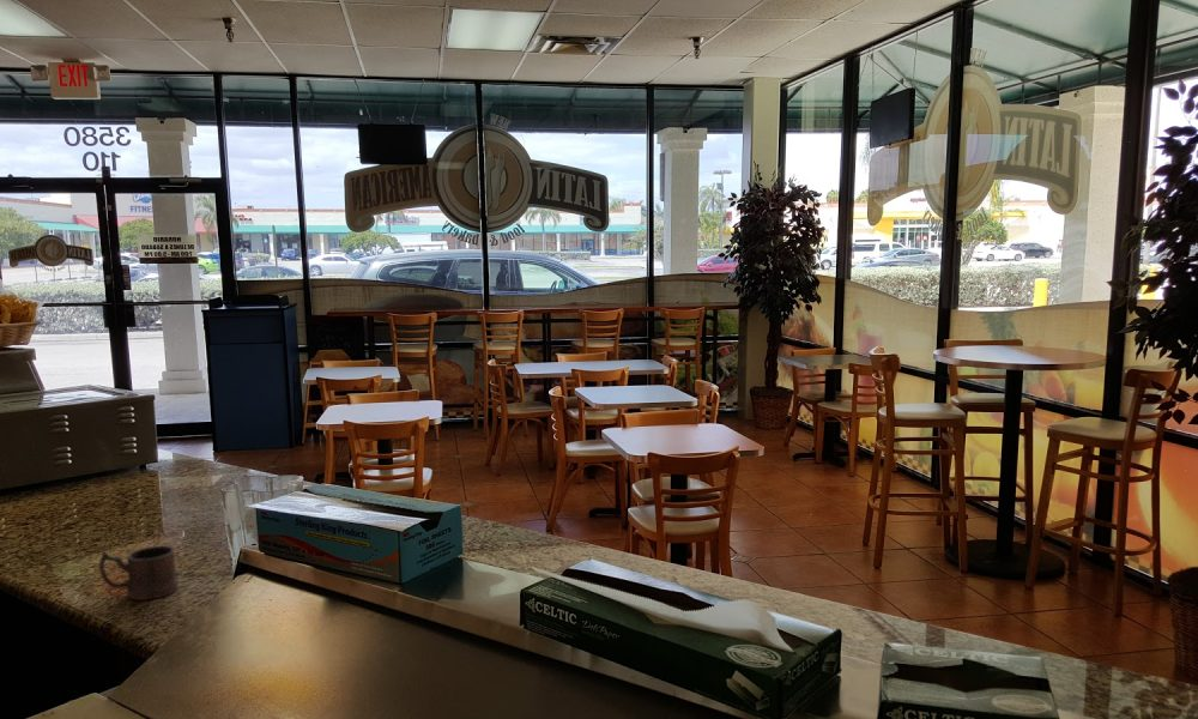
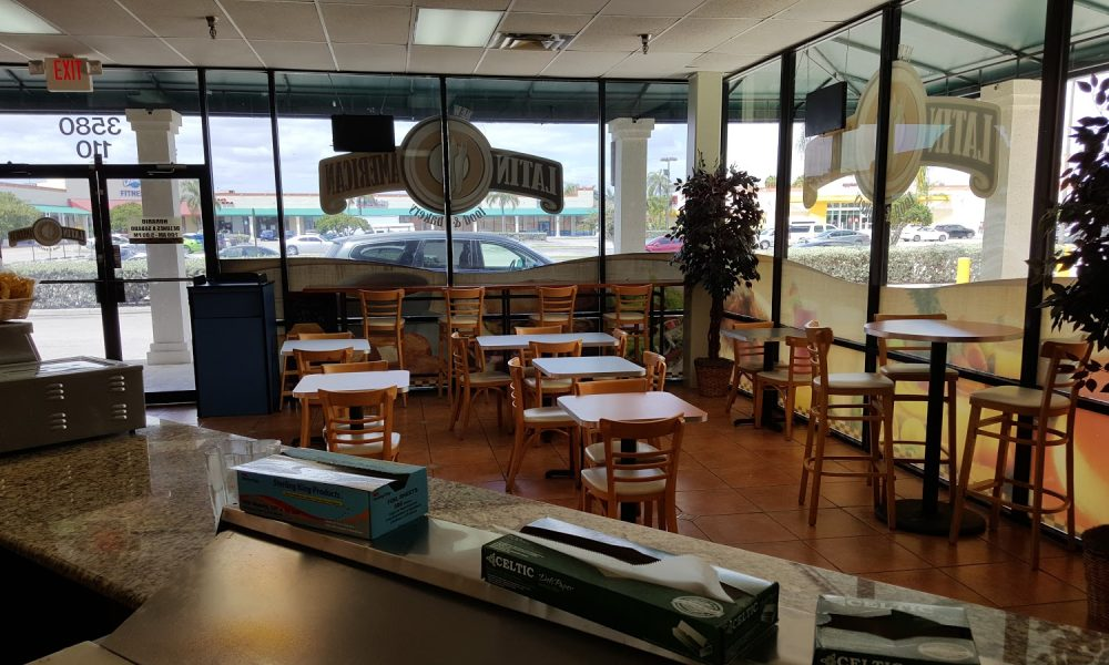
- mug [98,545,180,602]
